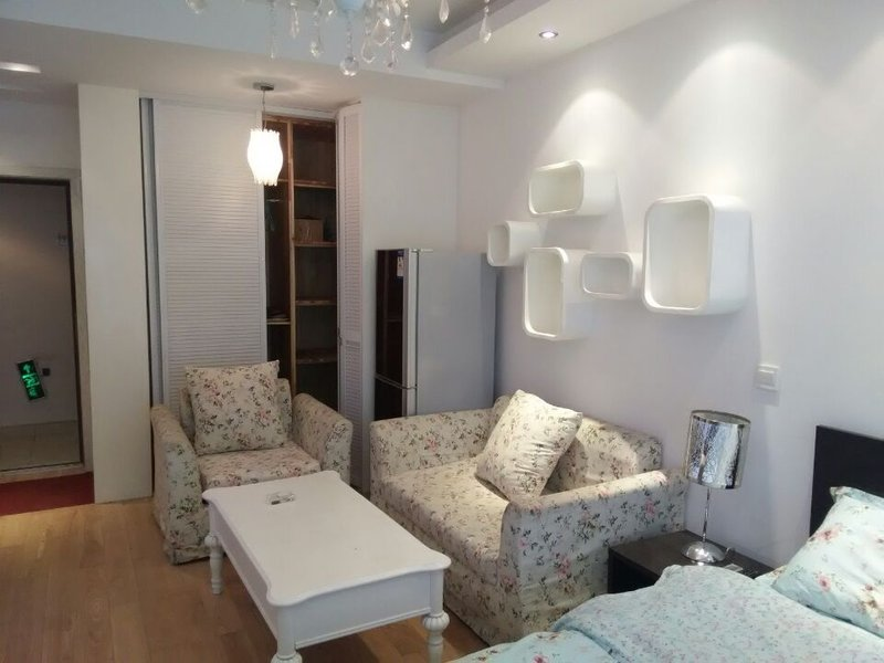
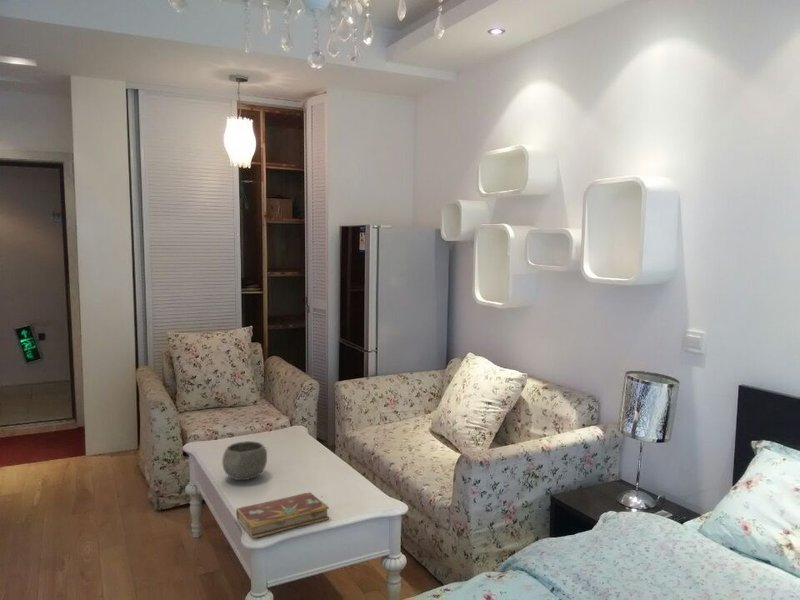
+ book [235,491,330,540]
+ ceramic bowl [221,440,268,481]
